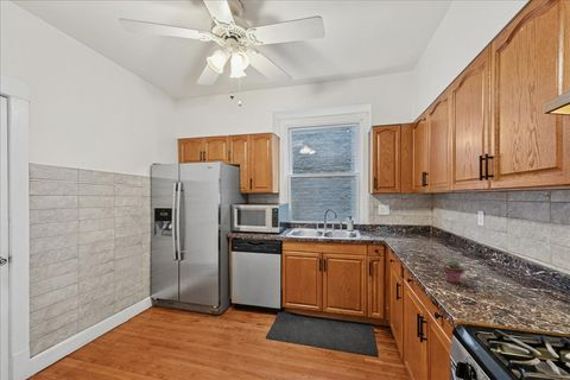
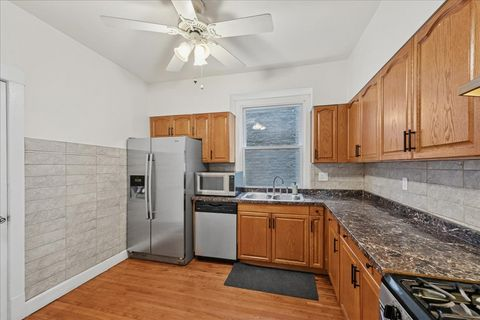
- potted succulent [442,259,464,285]
